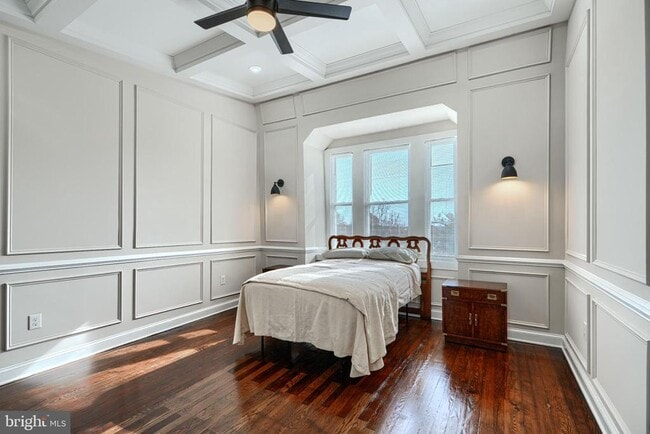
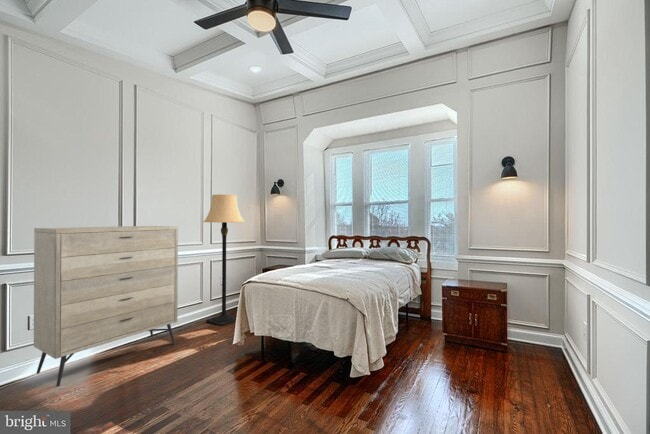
+ lamp [203,194,246,327]
+ dresser [33,225,179,388]
